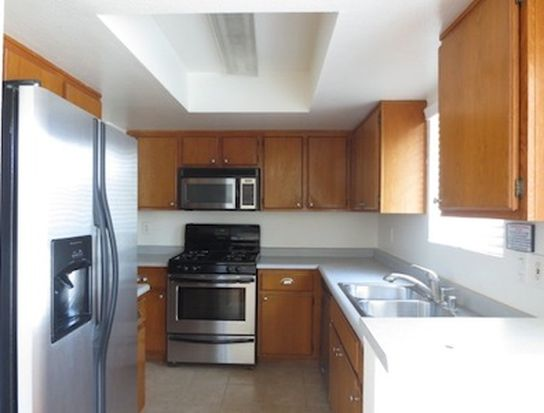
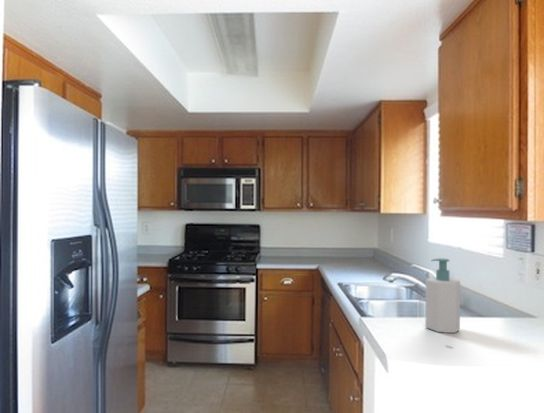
+ soap bottle [424,257,461,334]
